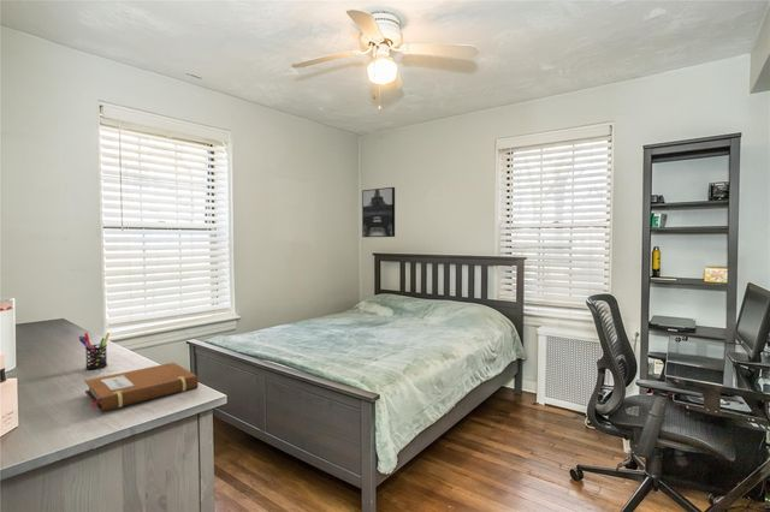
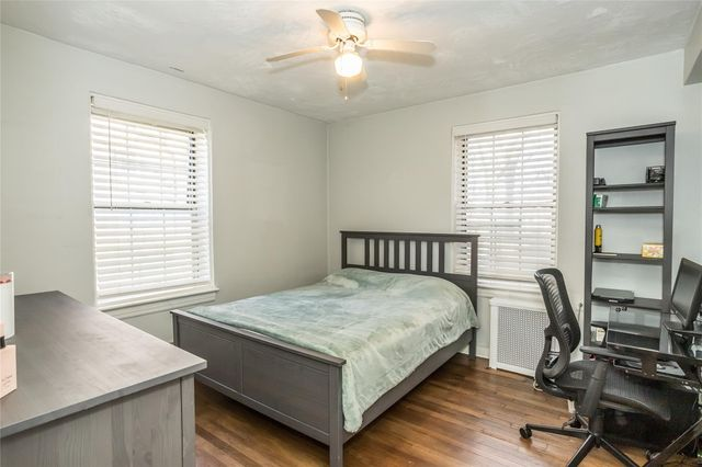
- wall art [361,186,396,238]
- pen holder [78,332,111,370]
- notebook [84,362,200,412]
